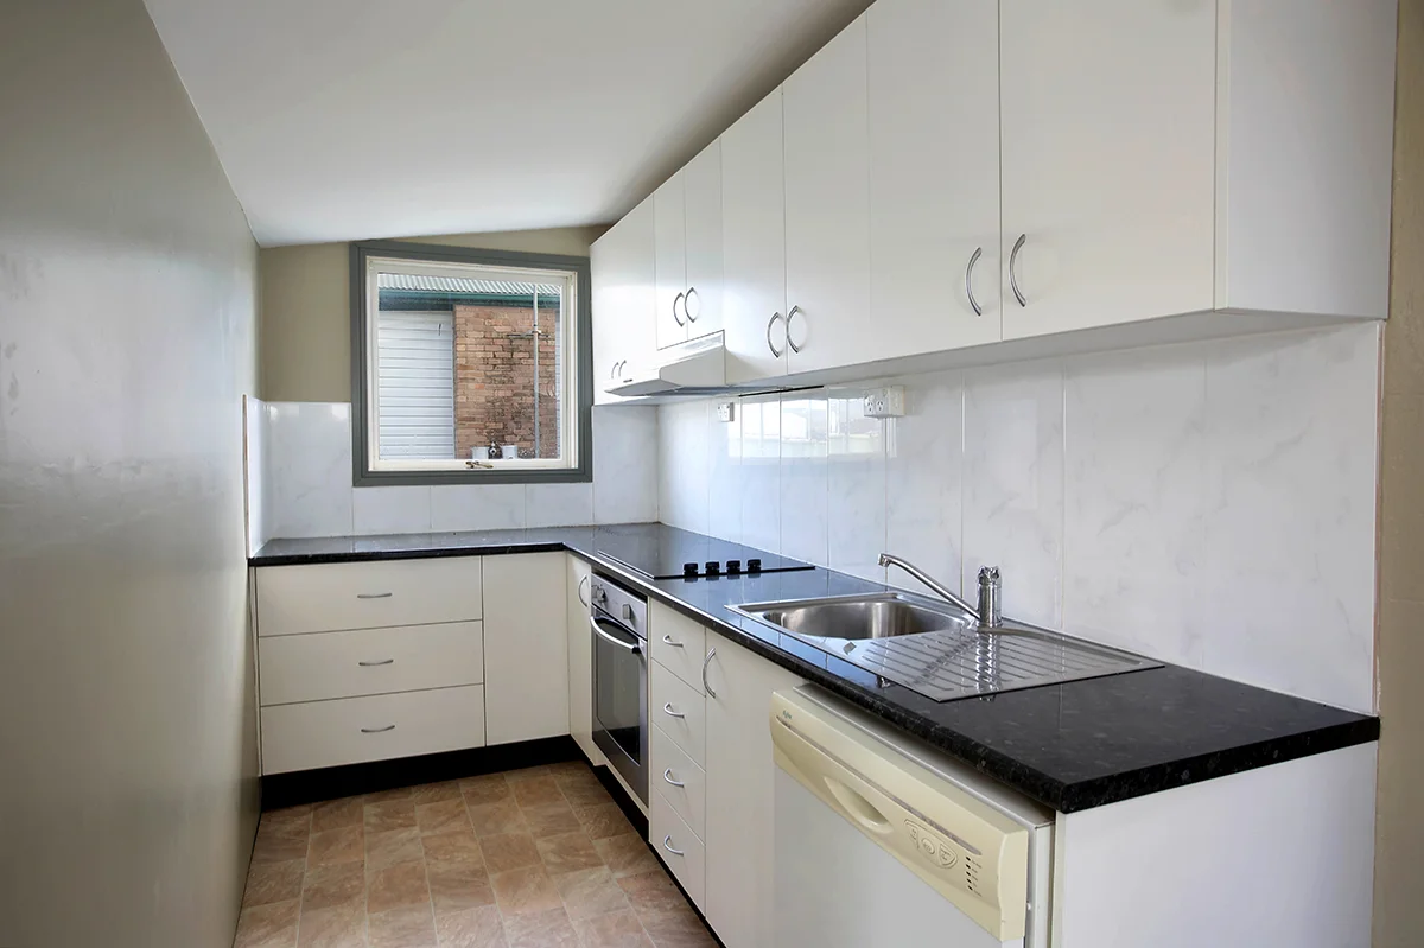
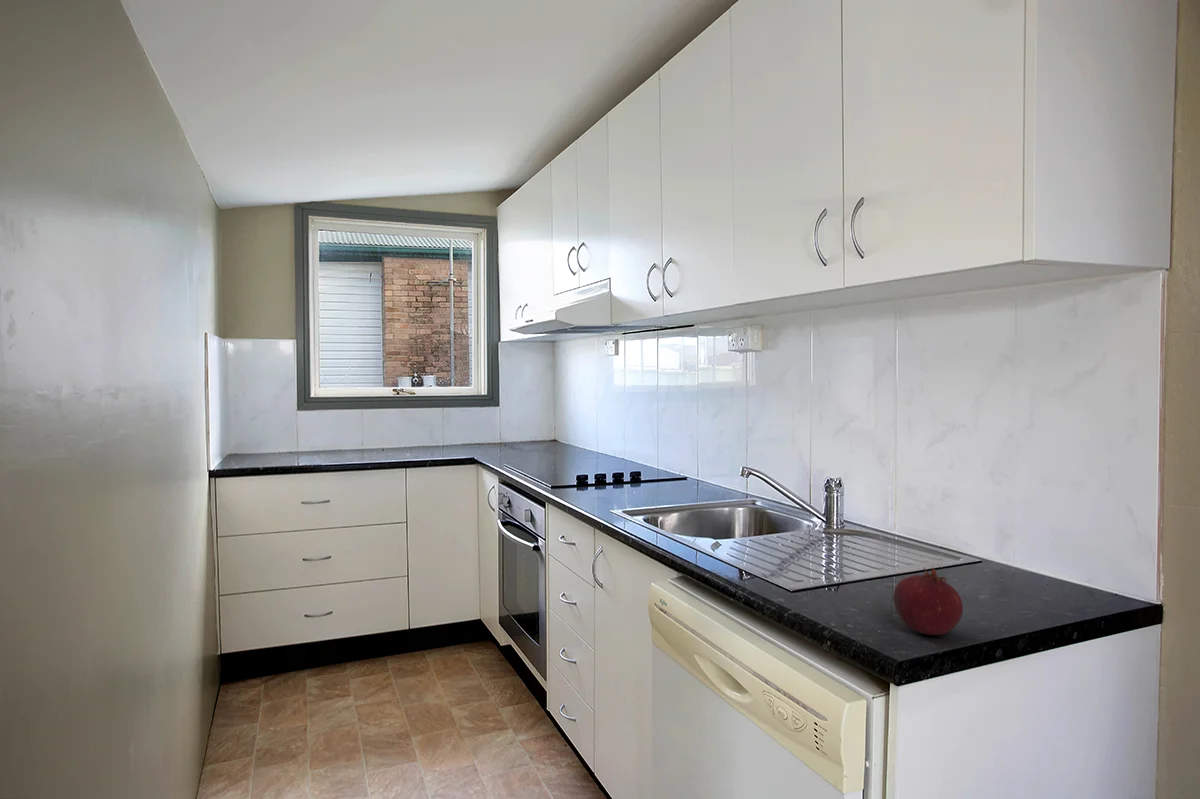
+ fruit [892,566,964,636]
